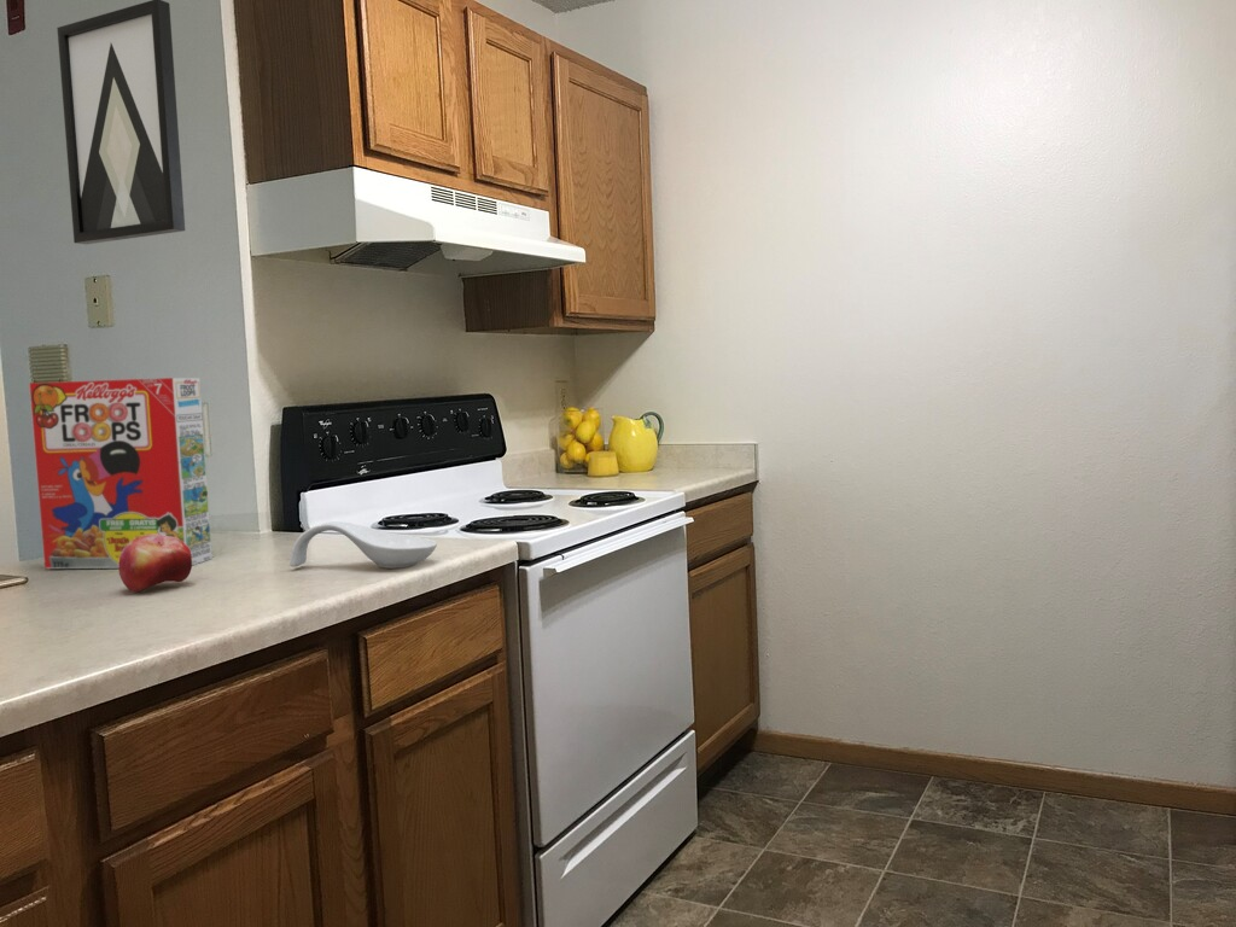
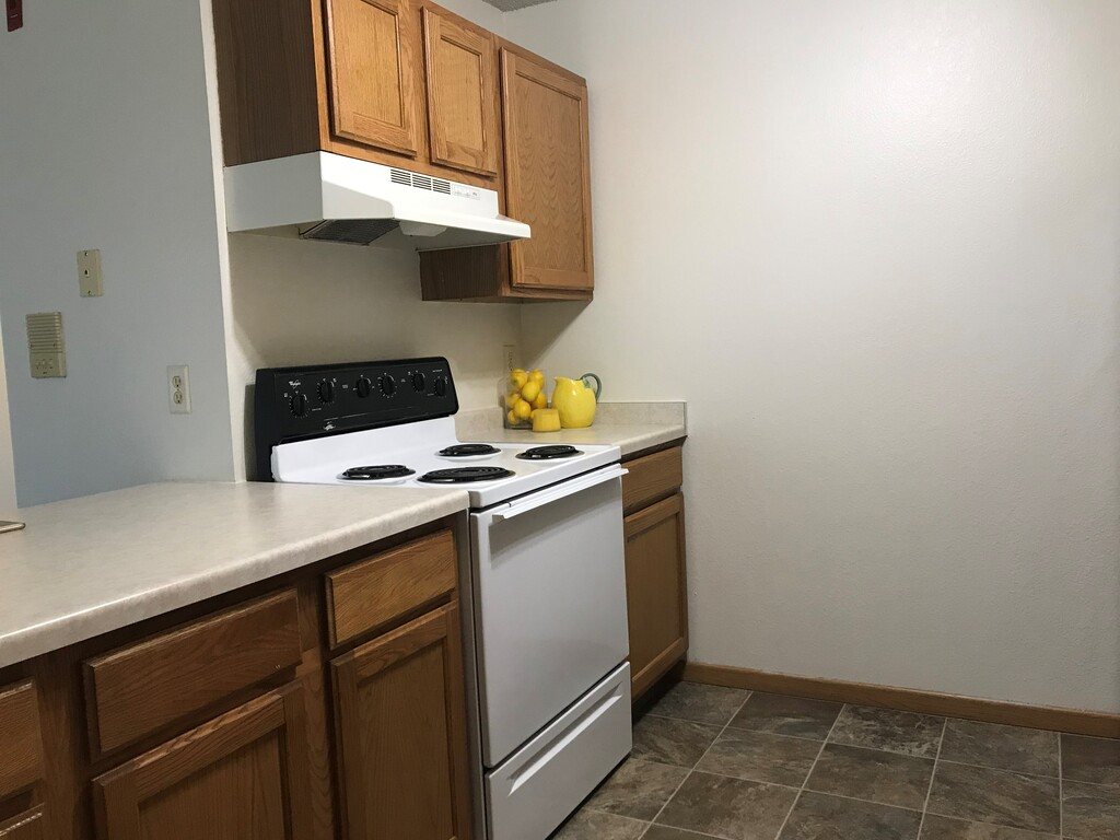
- cereal box [28,377,214,570]
- wall art [56,0,186,245]
- spoon rest [288,520,438,570]
- fruit [117,534,193,594]
